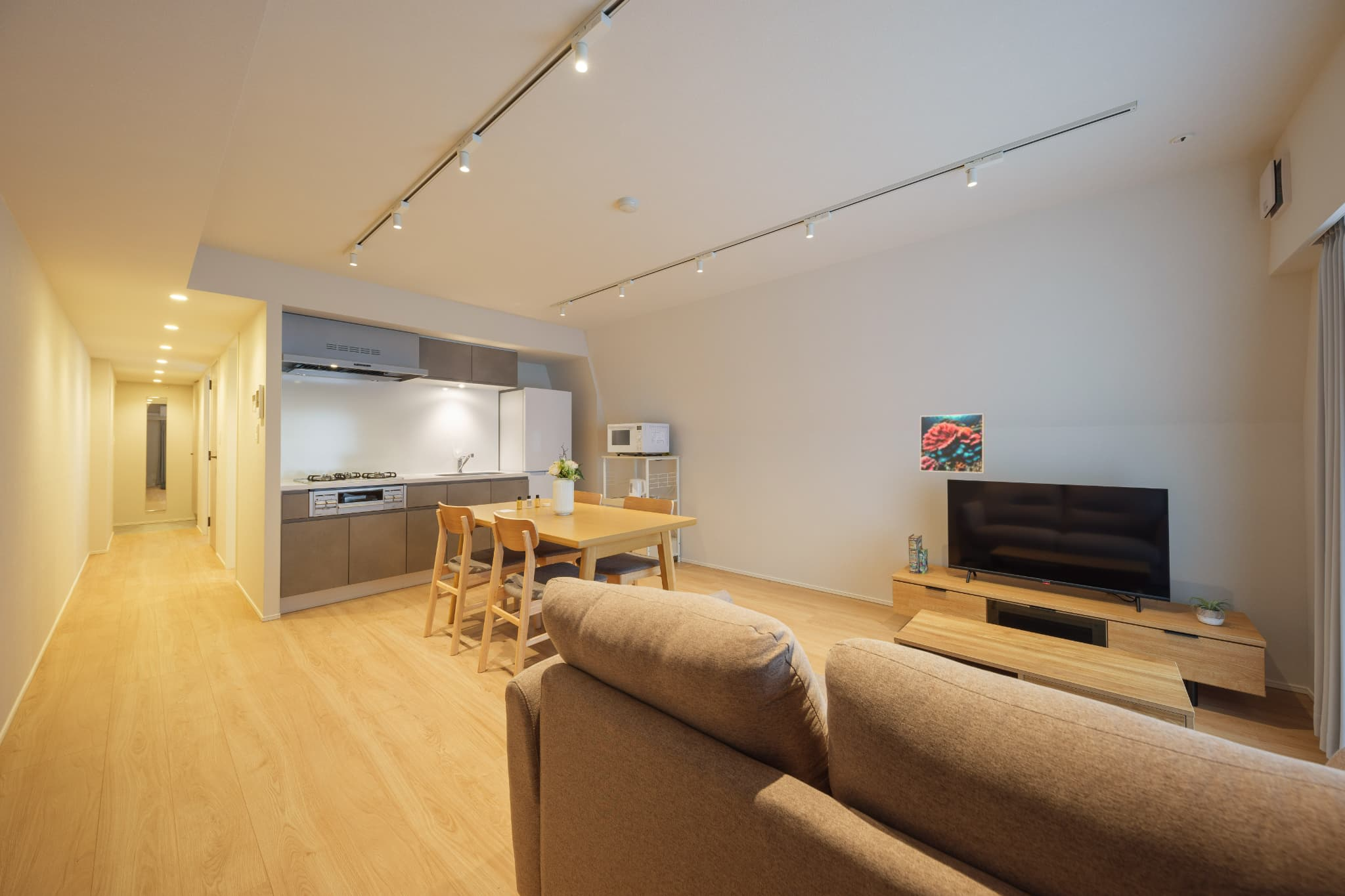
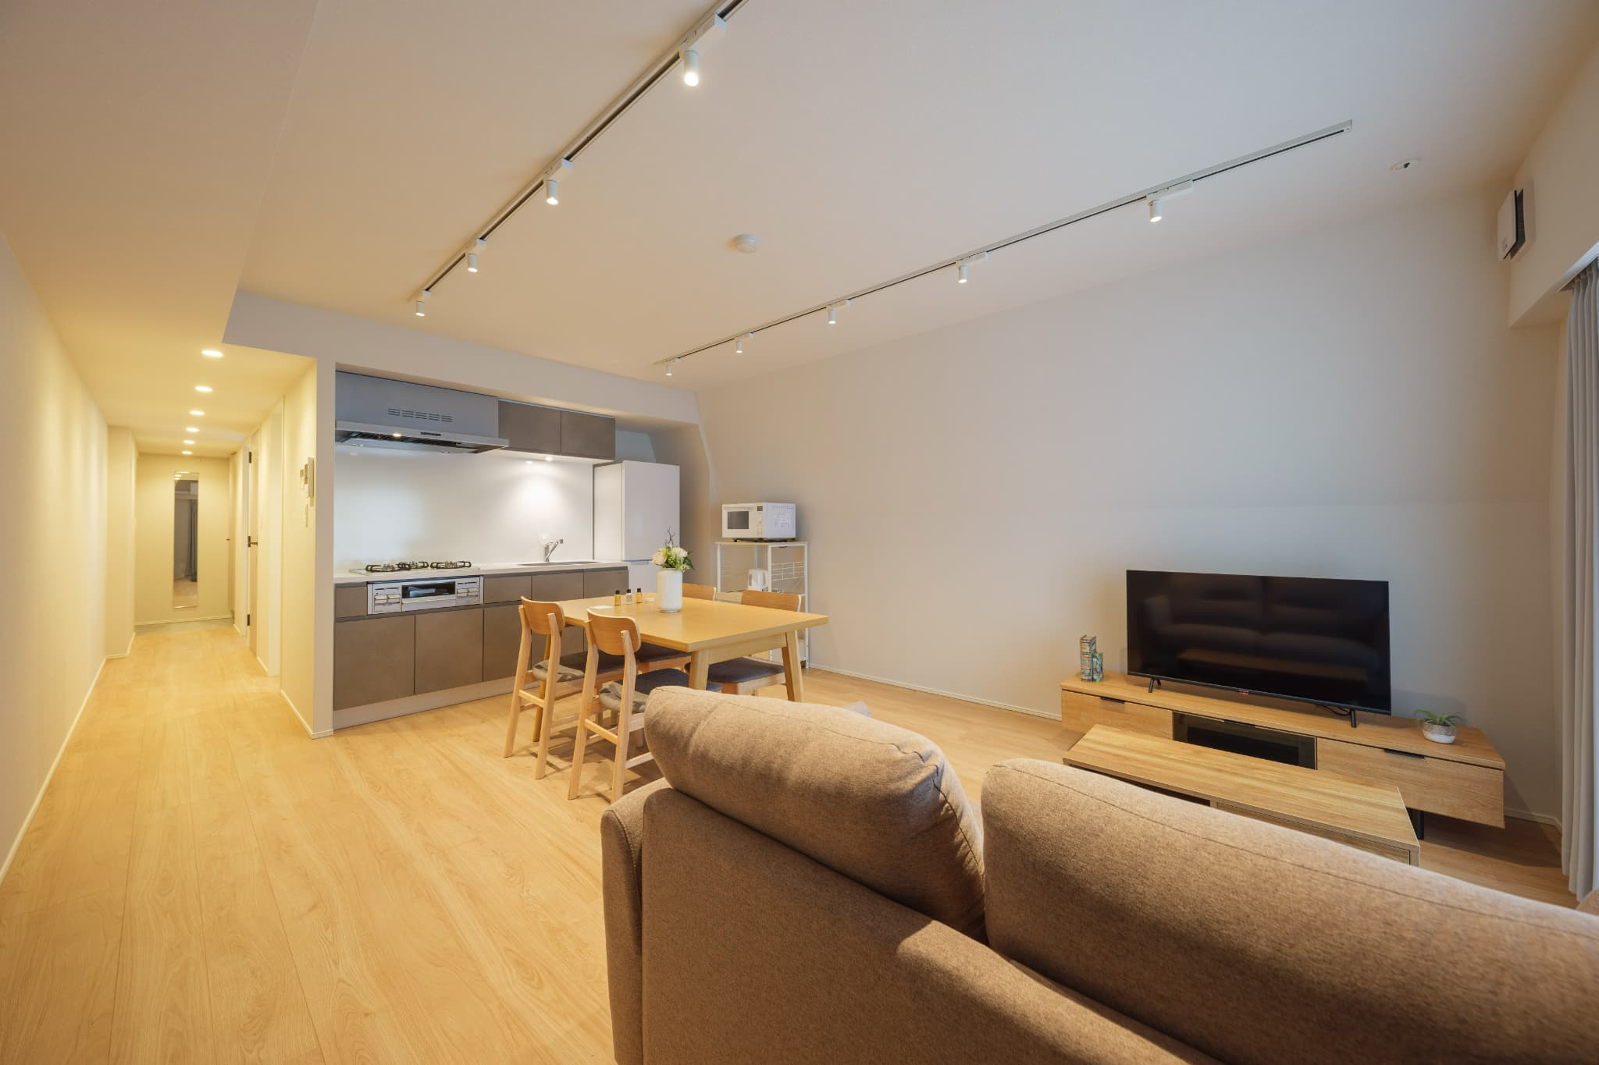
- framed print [919,413,985,474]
